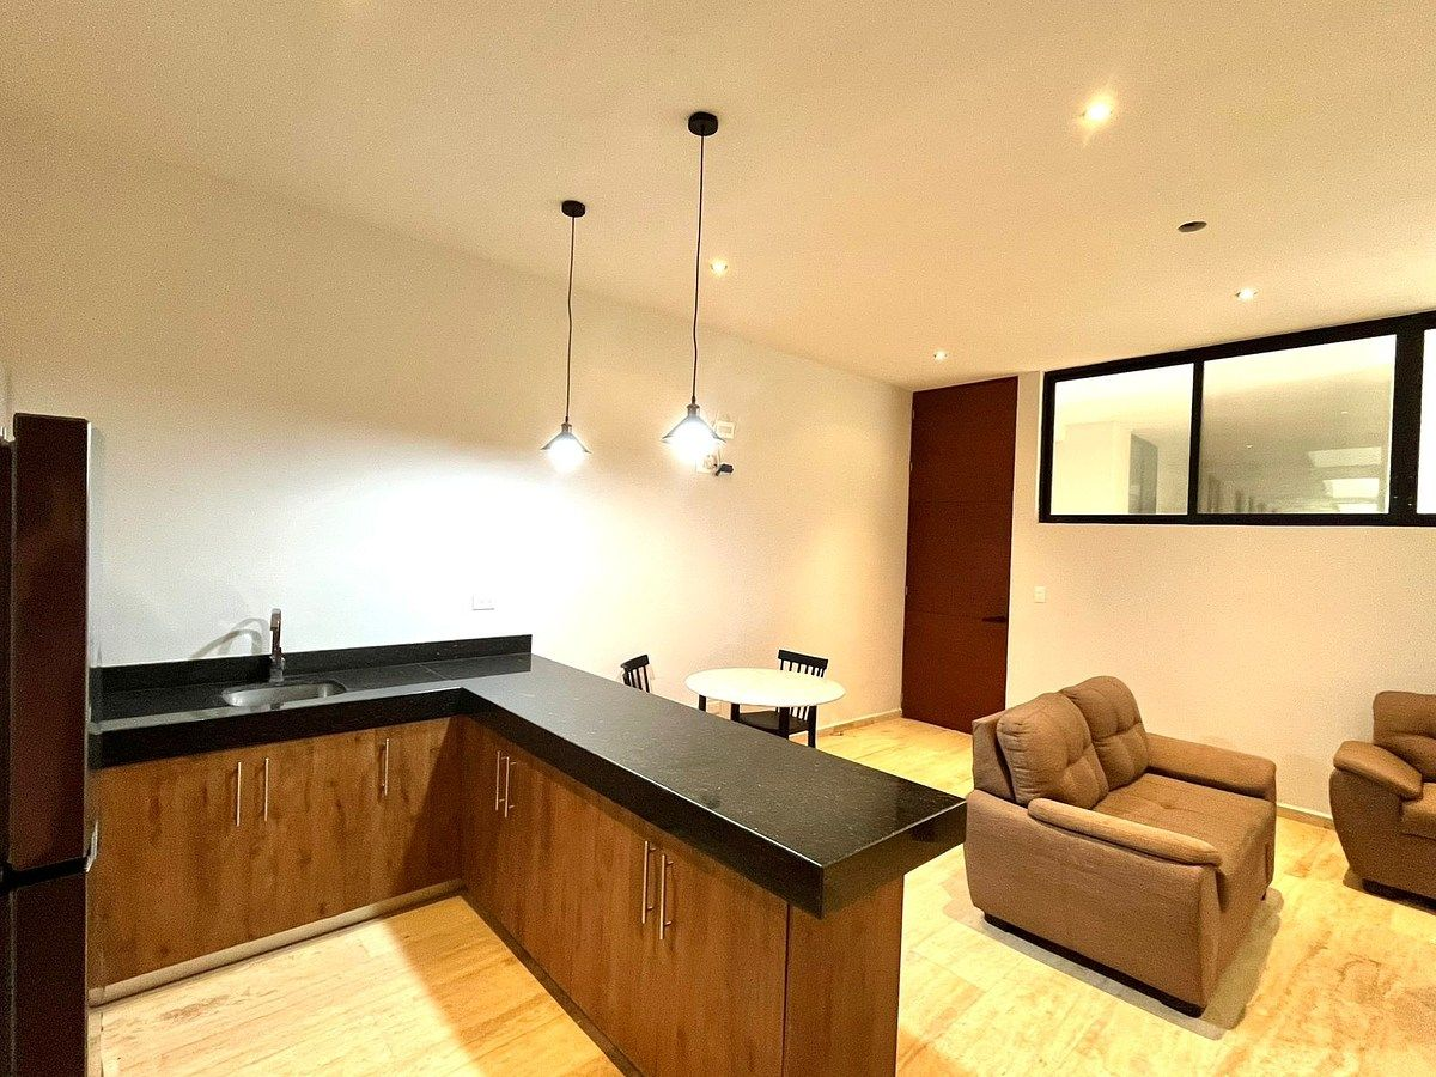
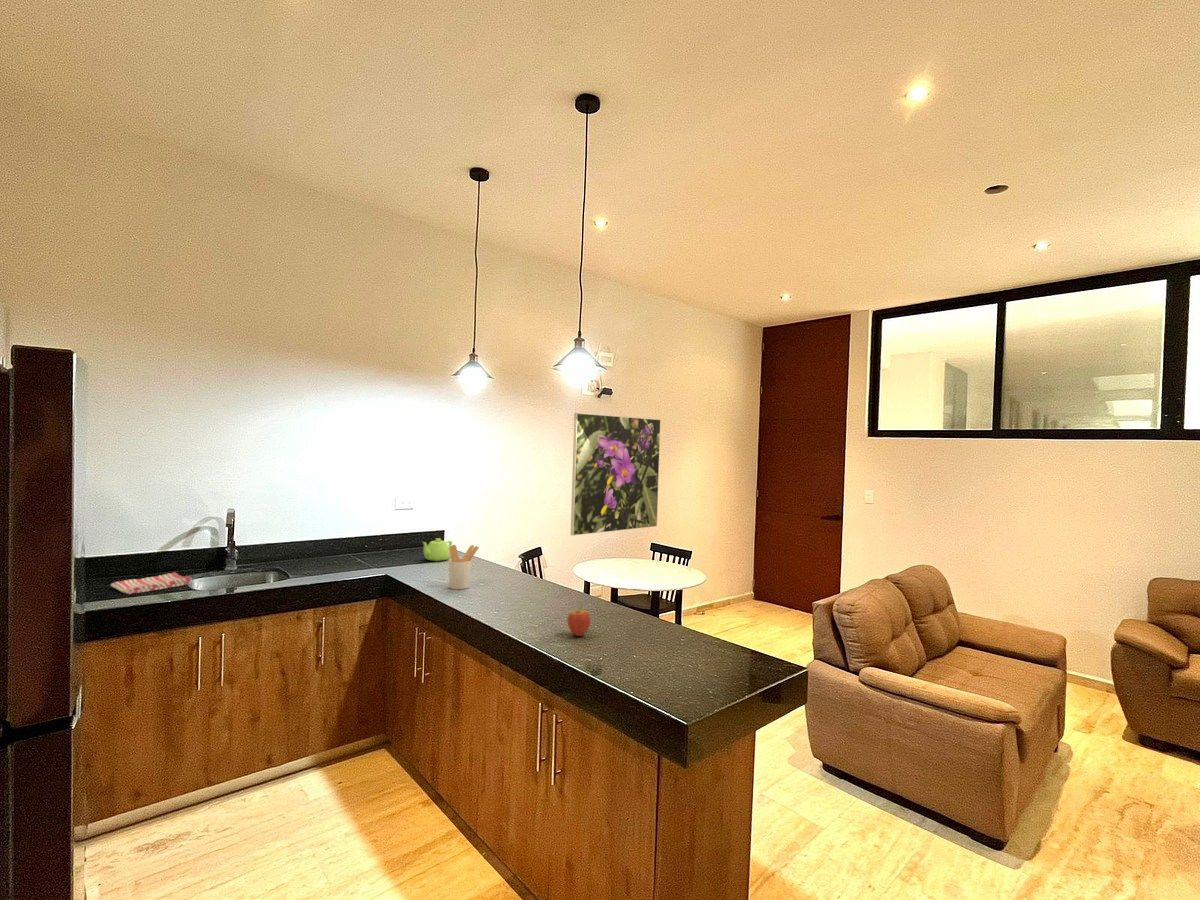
+ utensil holder [448,544,480,590]
+ fruit [566,604,592,637]
+ dish towel [110,571,192,595]
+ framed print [570,412,661,537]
+ teapot [421,537,453,562]
